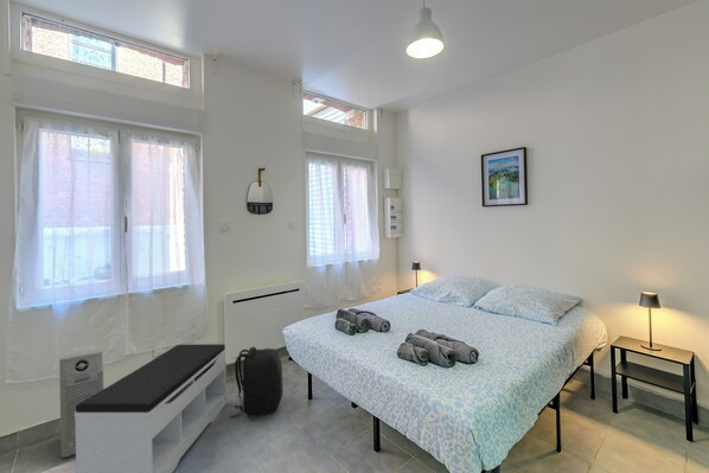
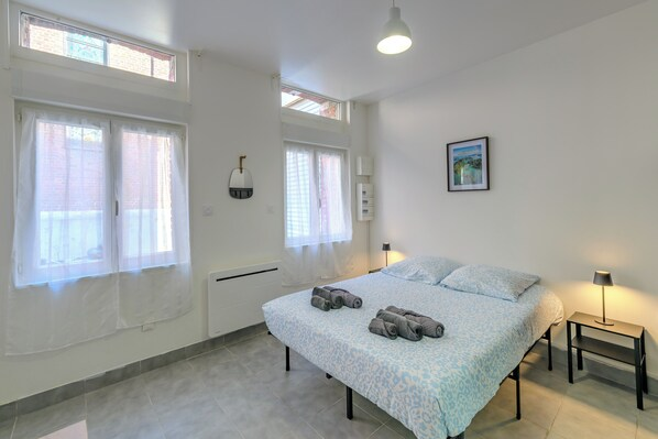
- air purifier [58,345,104,459]
- backpack [229,346,285,418]
- bench [75,343,228,473]
